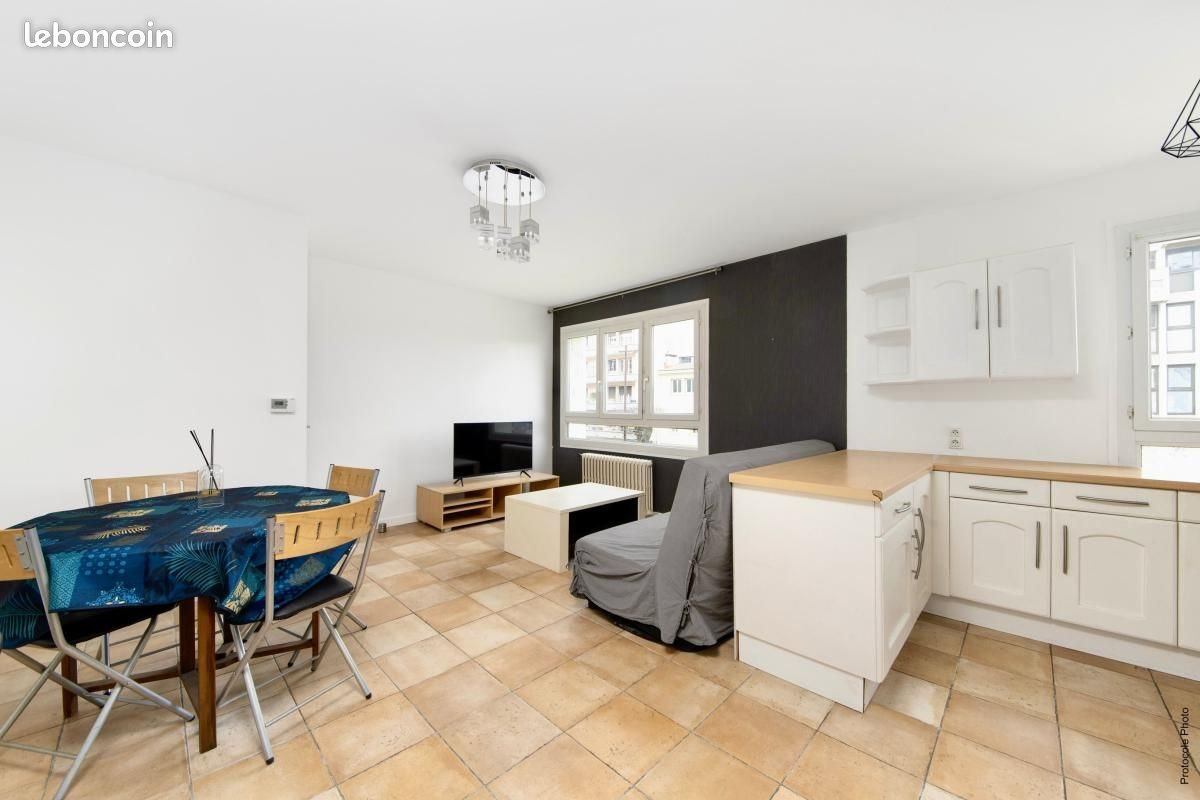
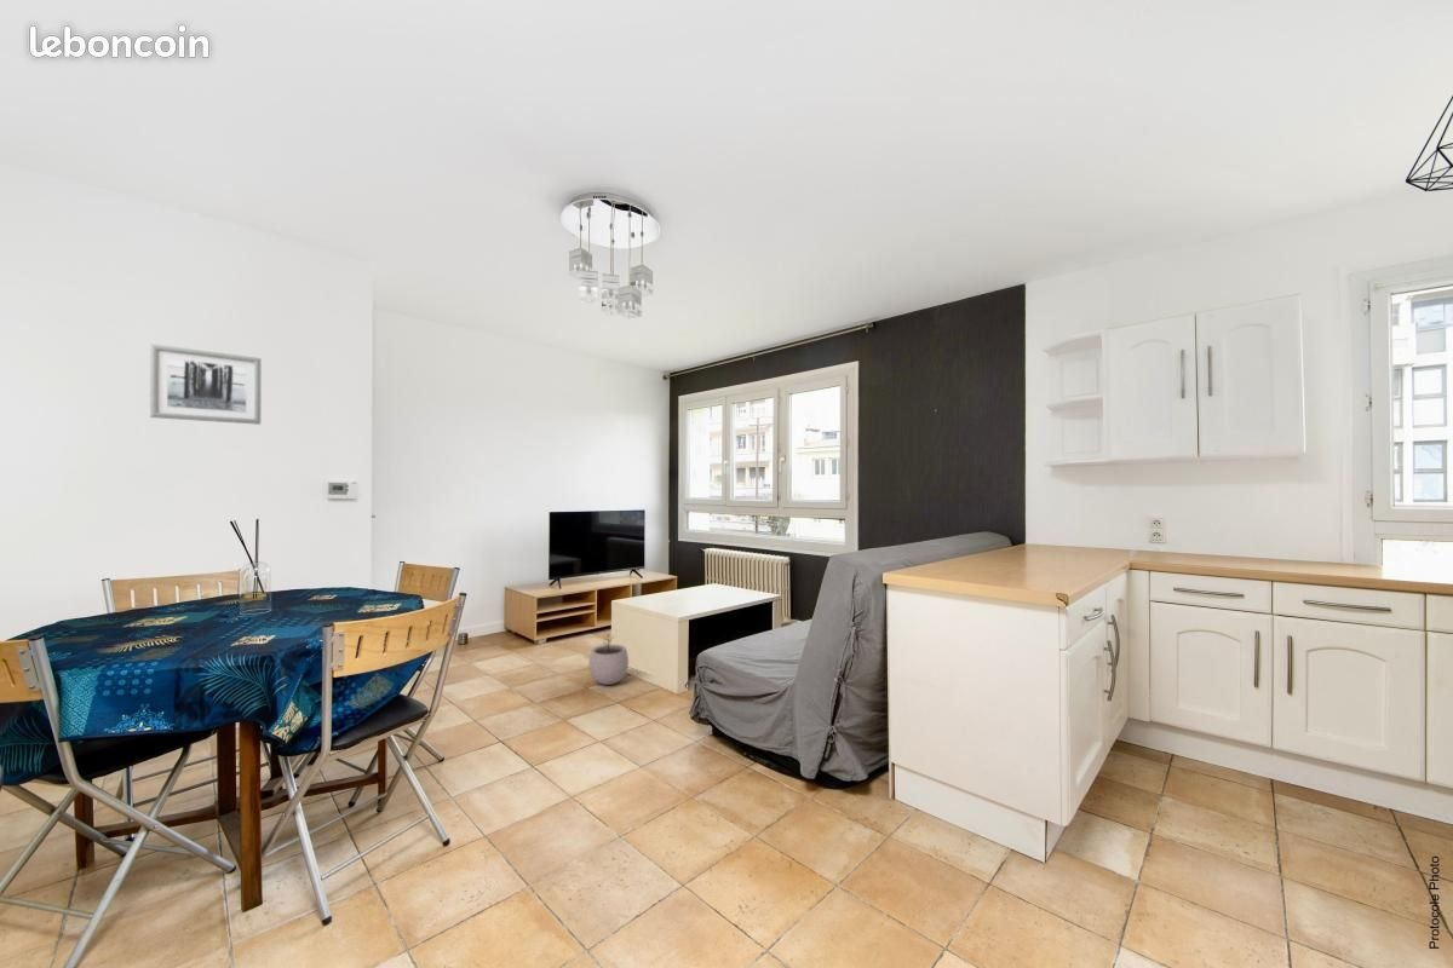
+ wall art [149,342,262,426]
+ plant pot [587,634,630,686]
